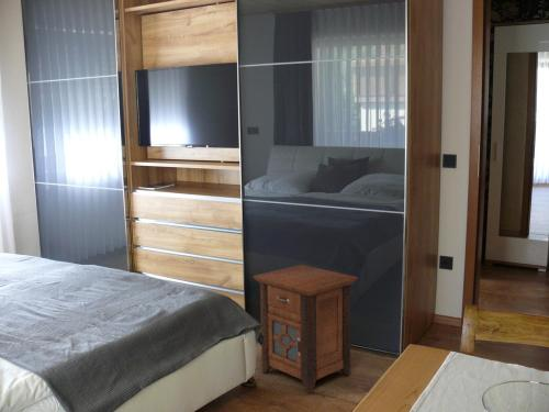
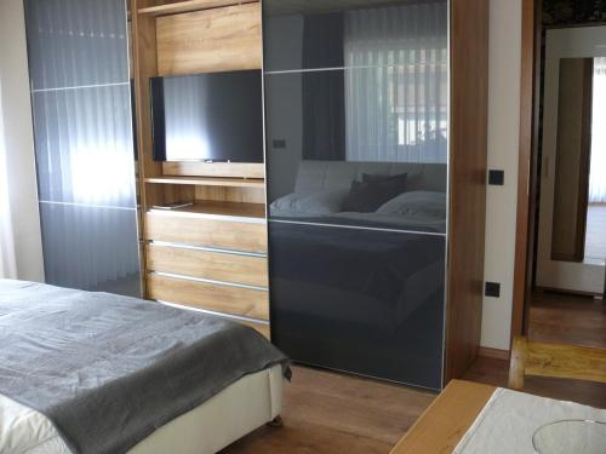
- nightstand [253,264,359,394]
